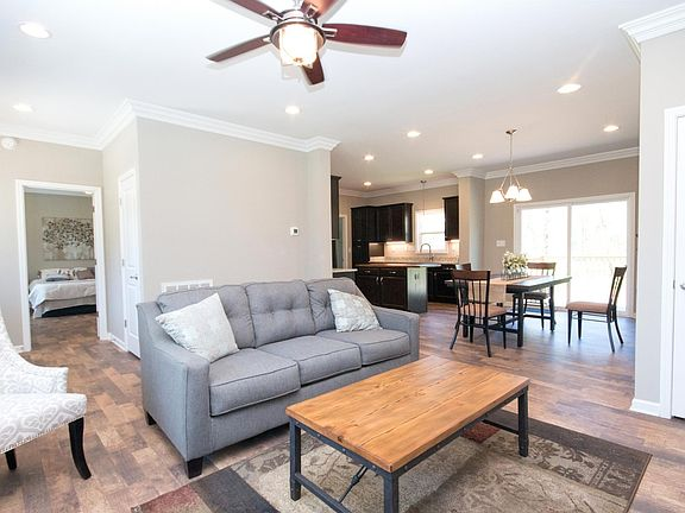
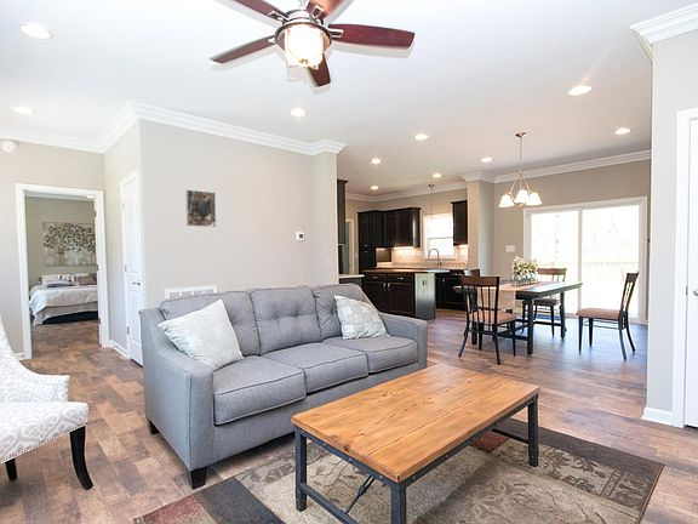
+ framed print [184,189,217,228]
